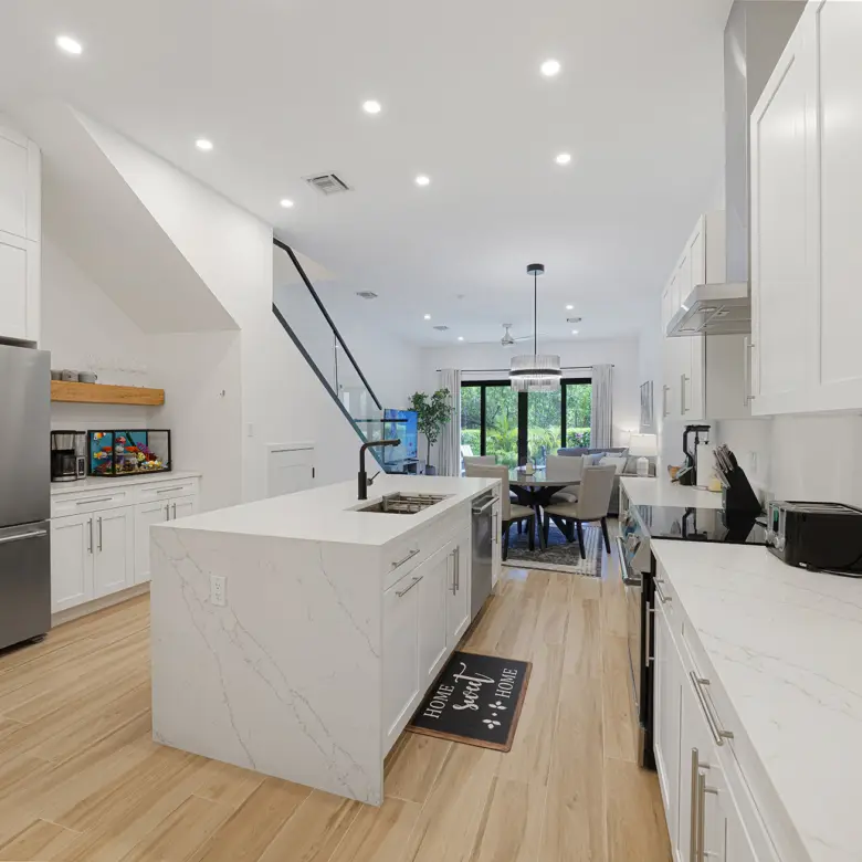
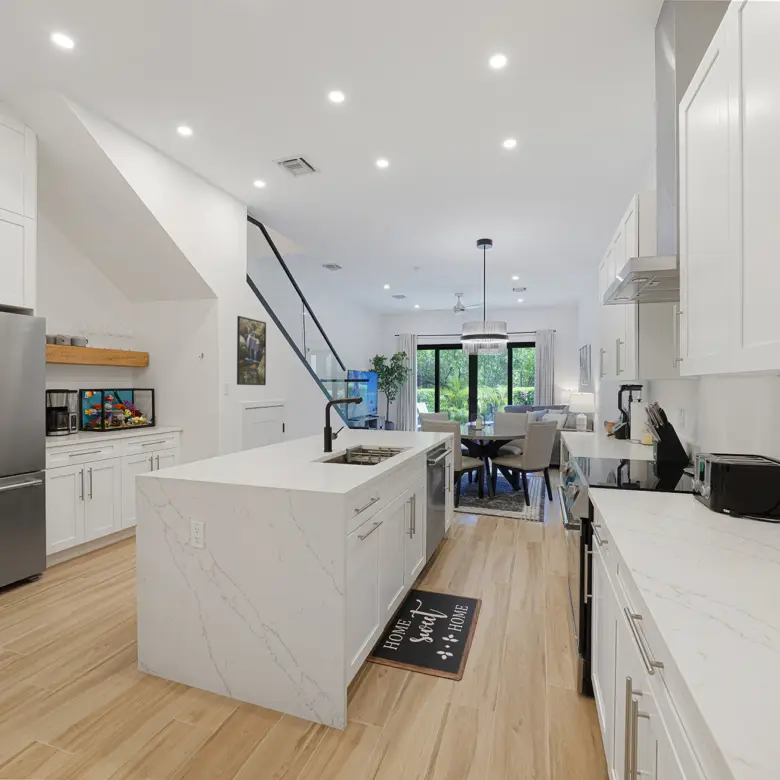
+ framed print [236,315,267,386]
